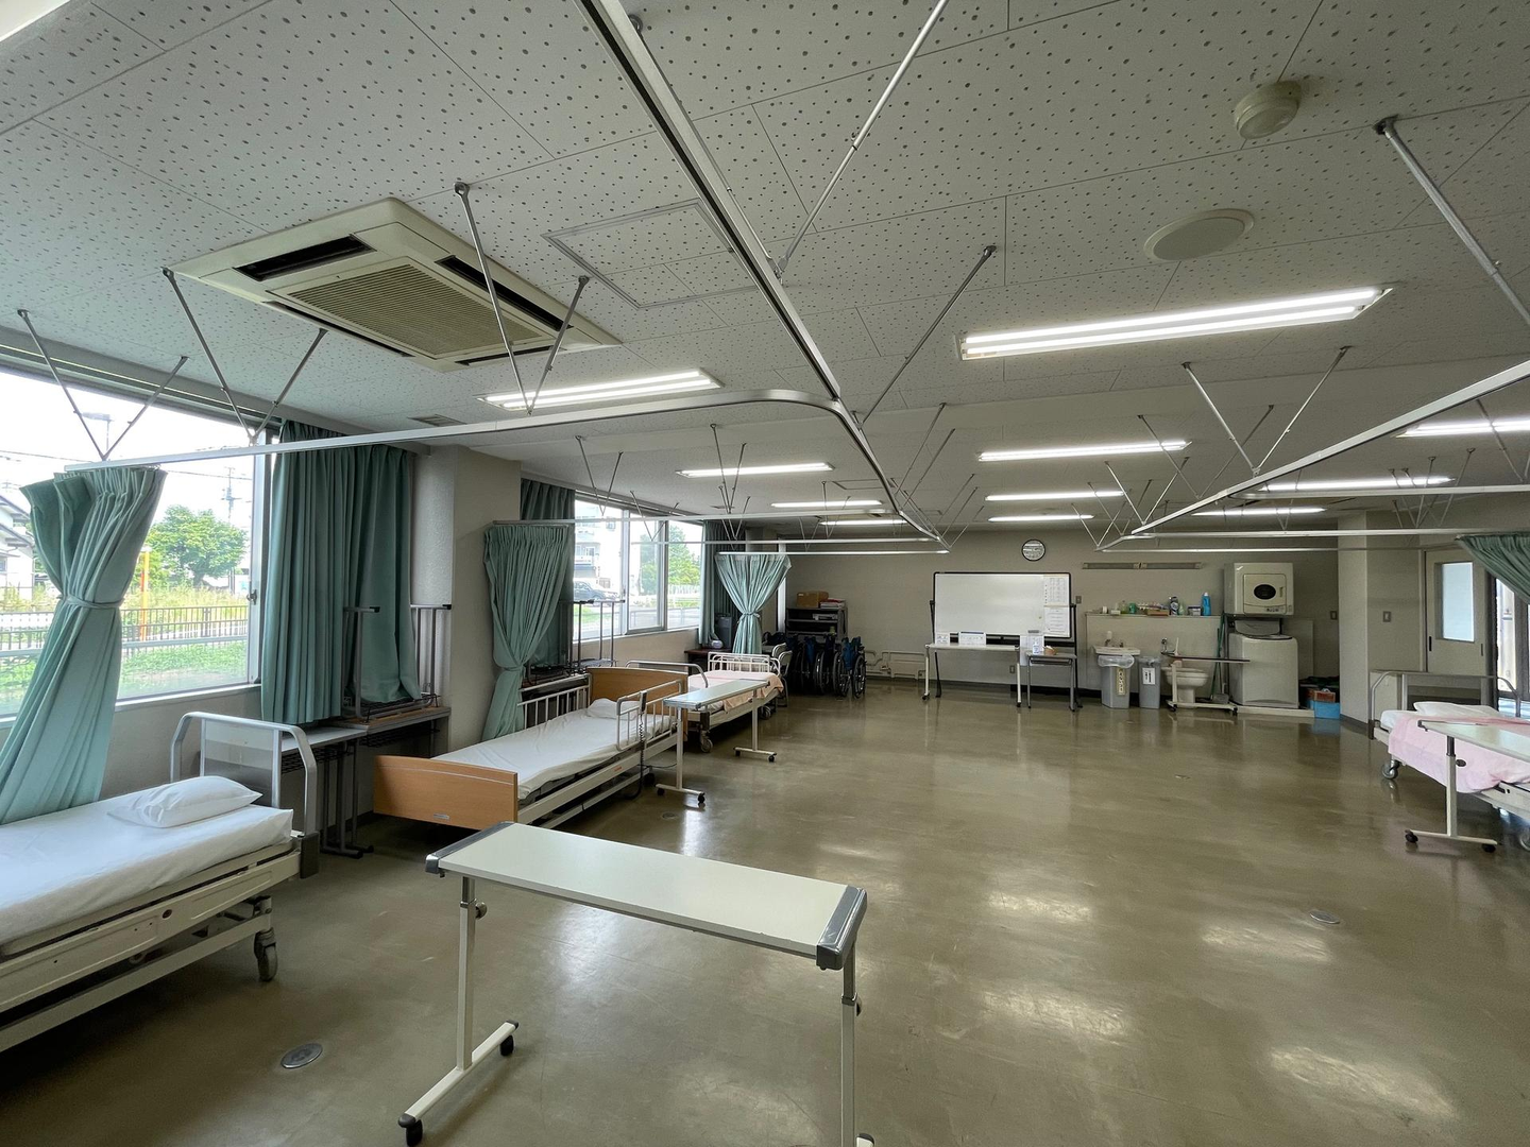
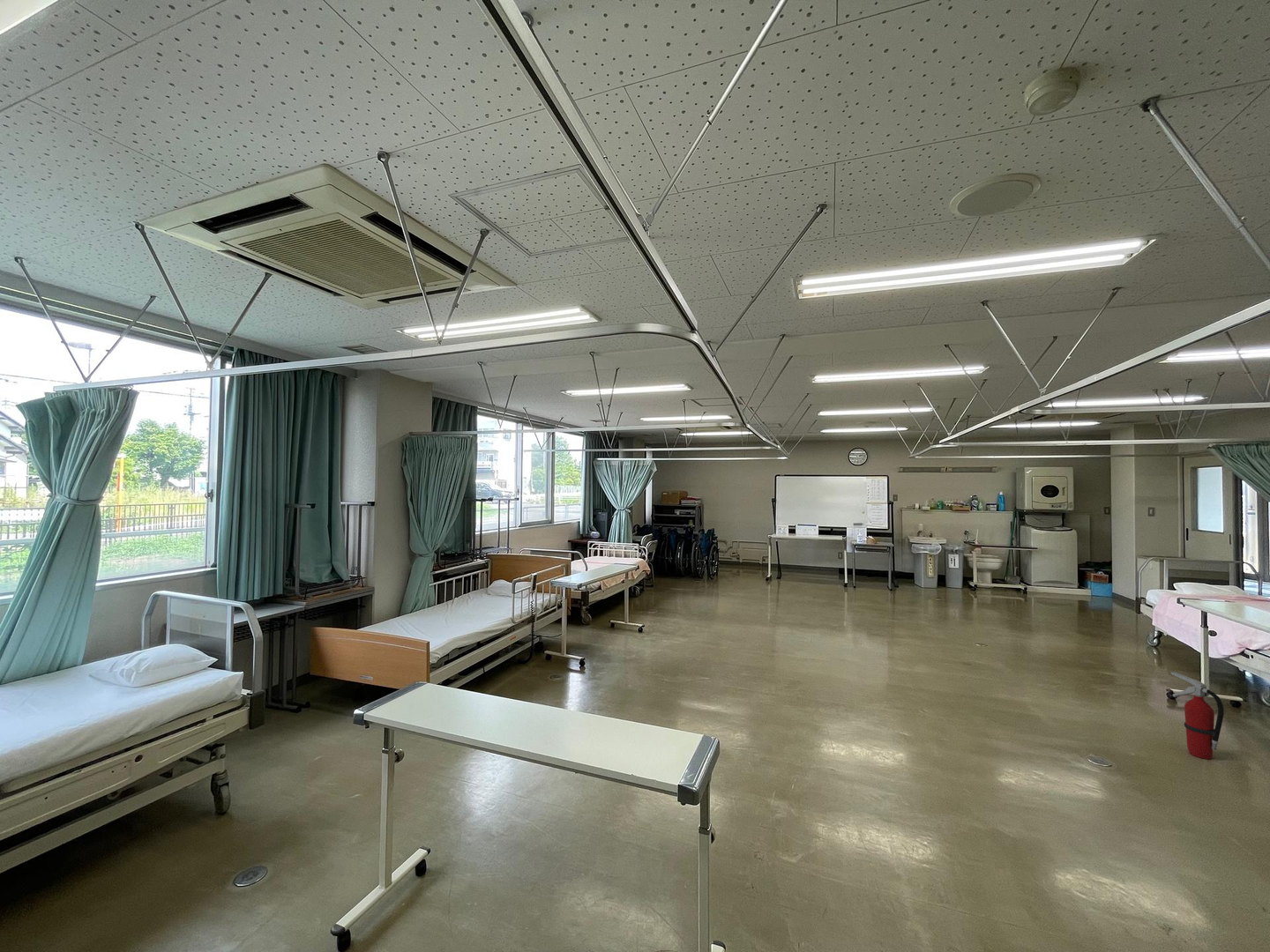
+ fire extinguisher [1170,671,1225,760]
